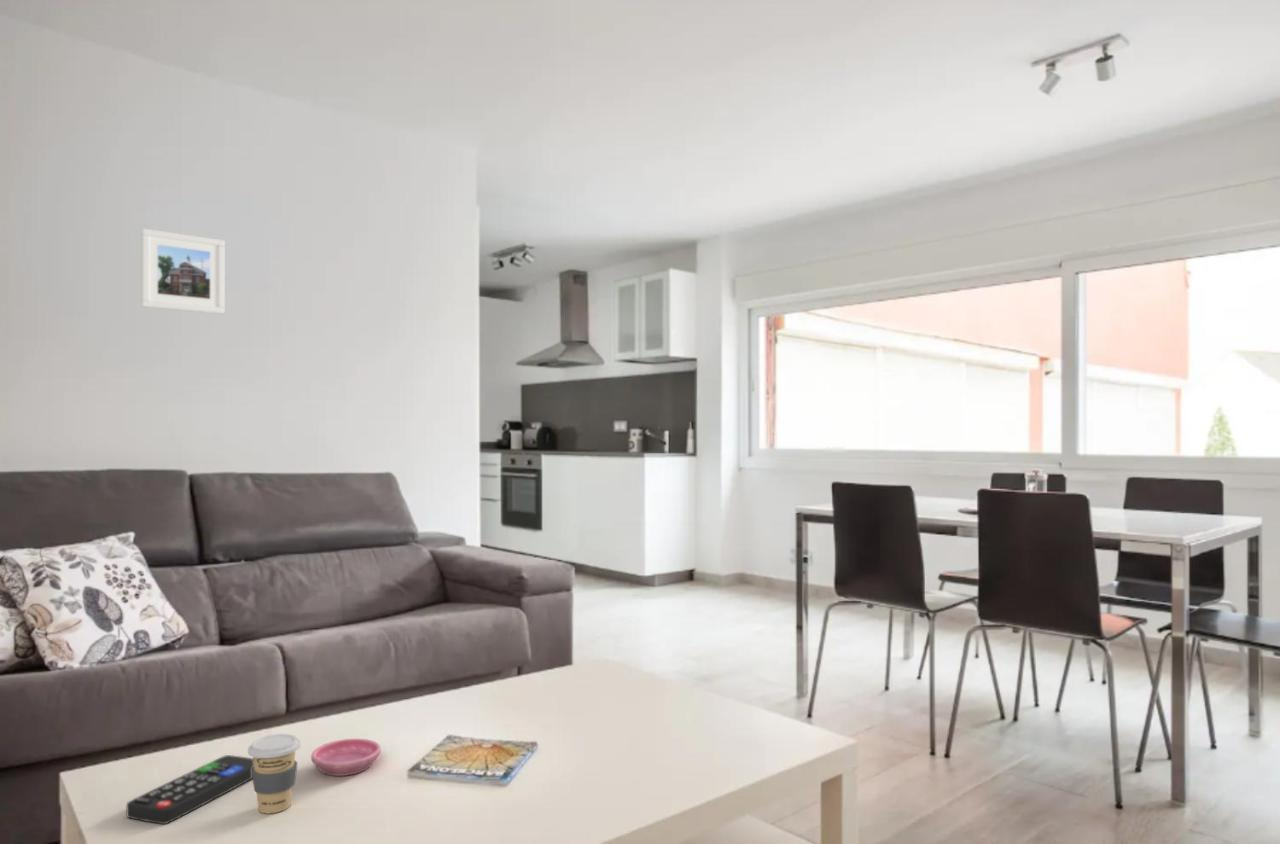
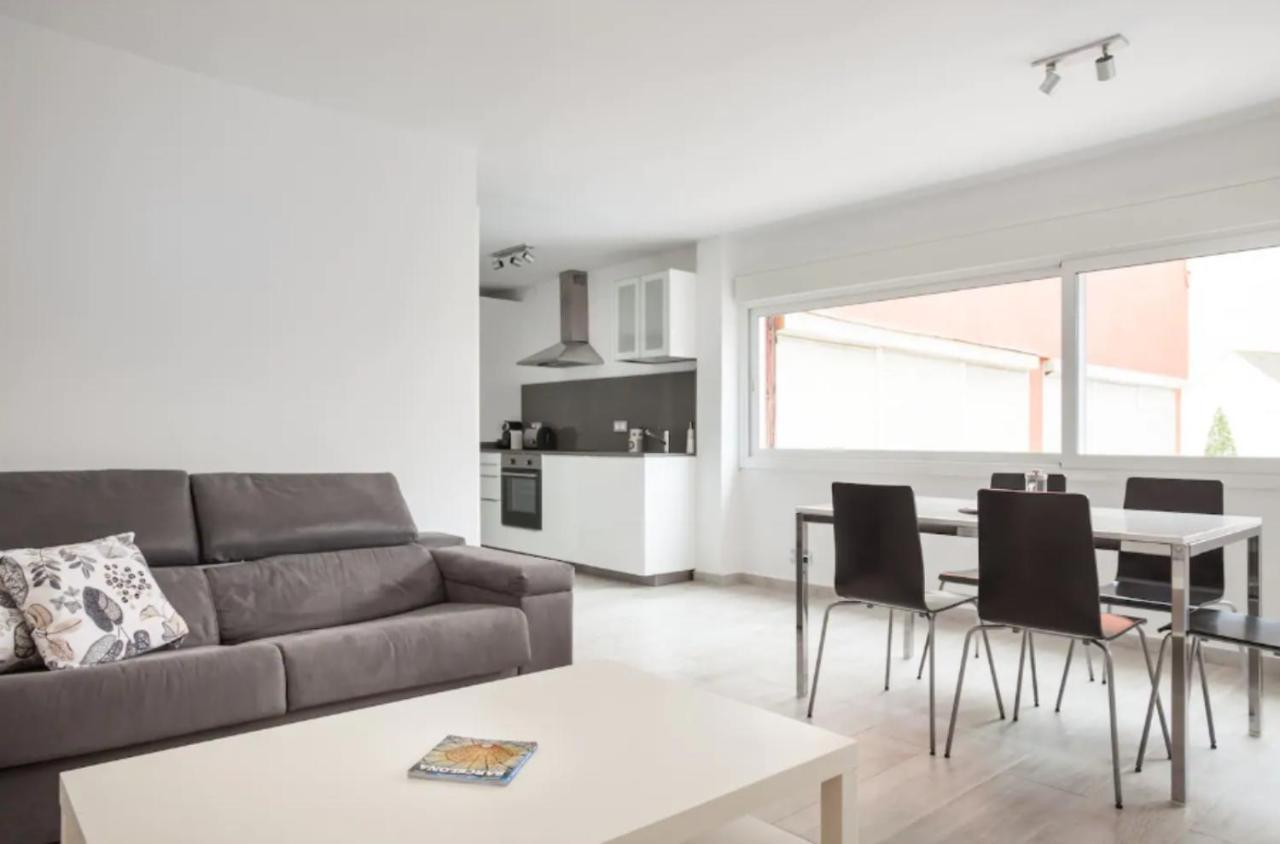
- coffee cup [247,733,302,814]
- saucer [310,738,382,777]
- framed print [140,227,226,315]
- remote control [126,754,254,825]
